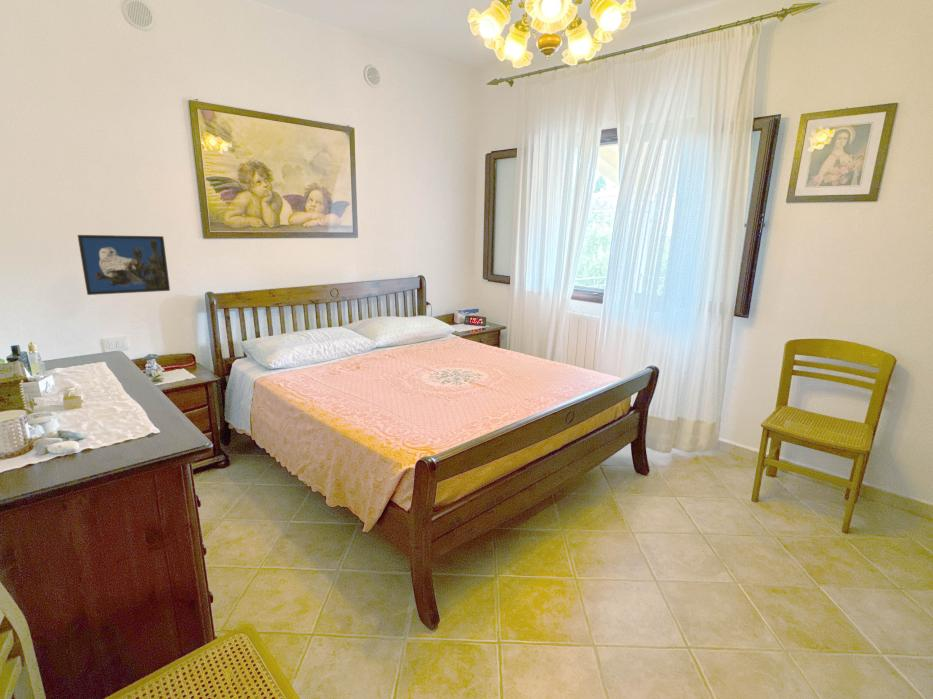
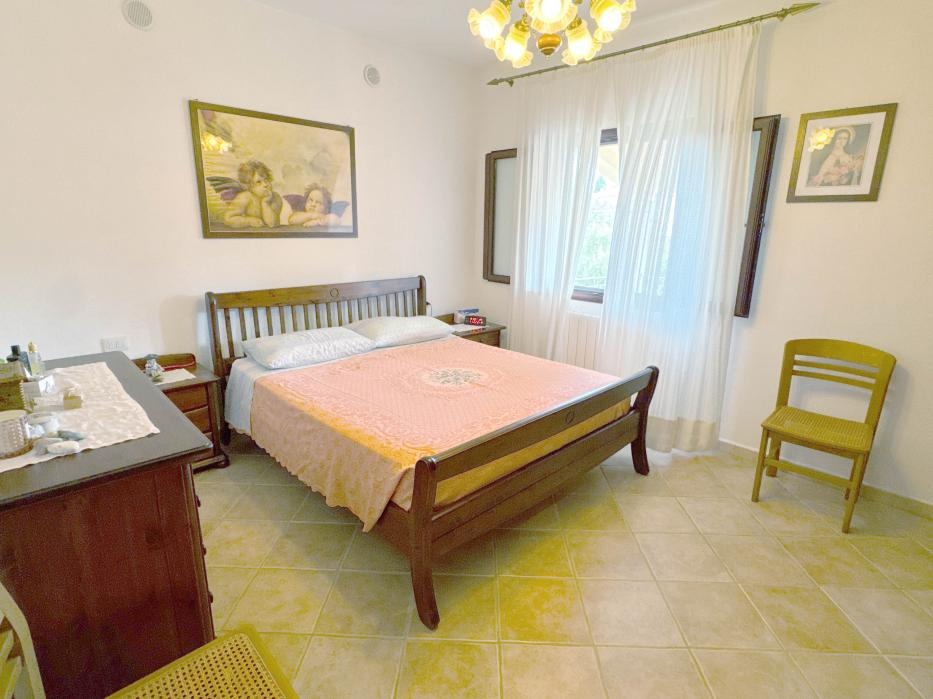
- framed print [77,234,171,296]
